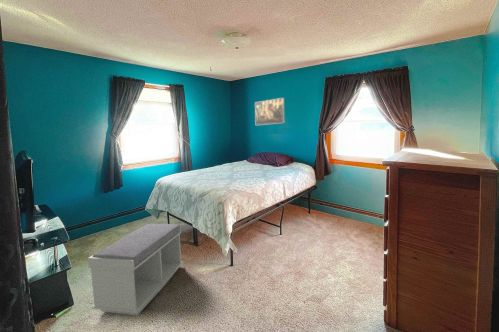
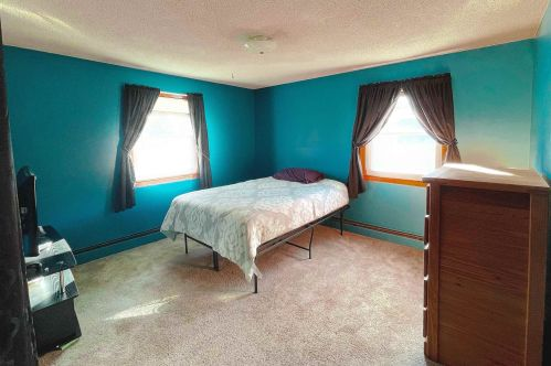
- bench [87,223,184,316]
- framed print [254,97,286,126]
